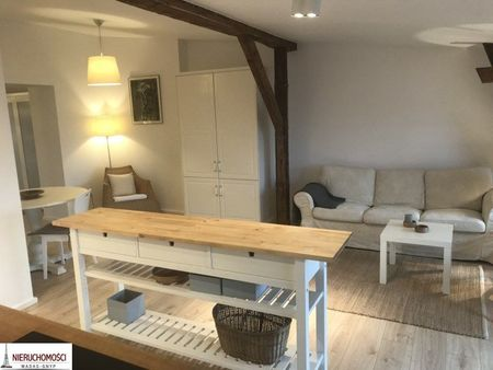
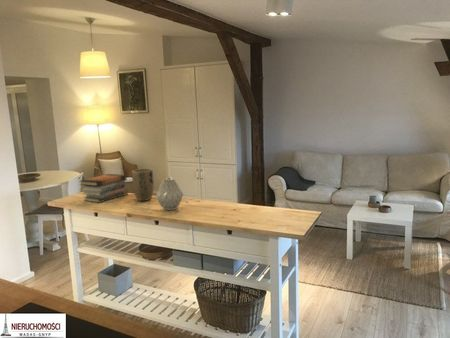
+ plant pot [131,168,154,202]
+ vase [155,177,184,211]
+ book stack [78,173,129,204]
